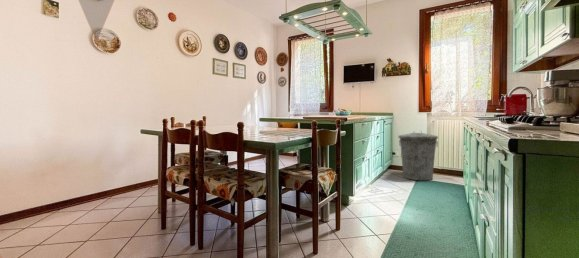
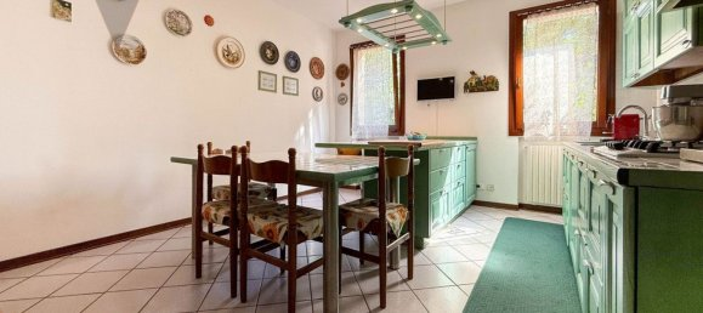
- trash can [397,131,439,181]
